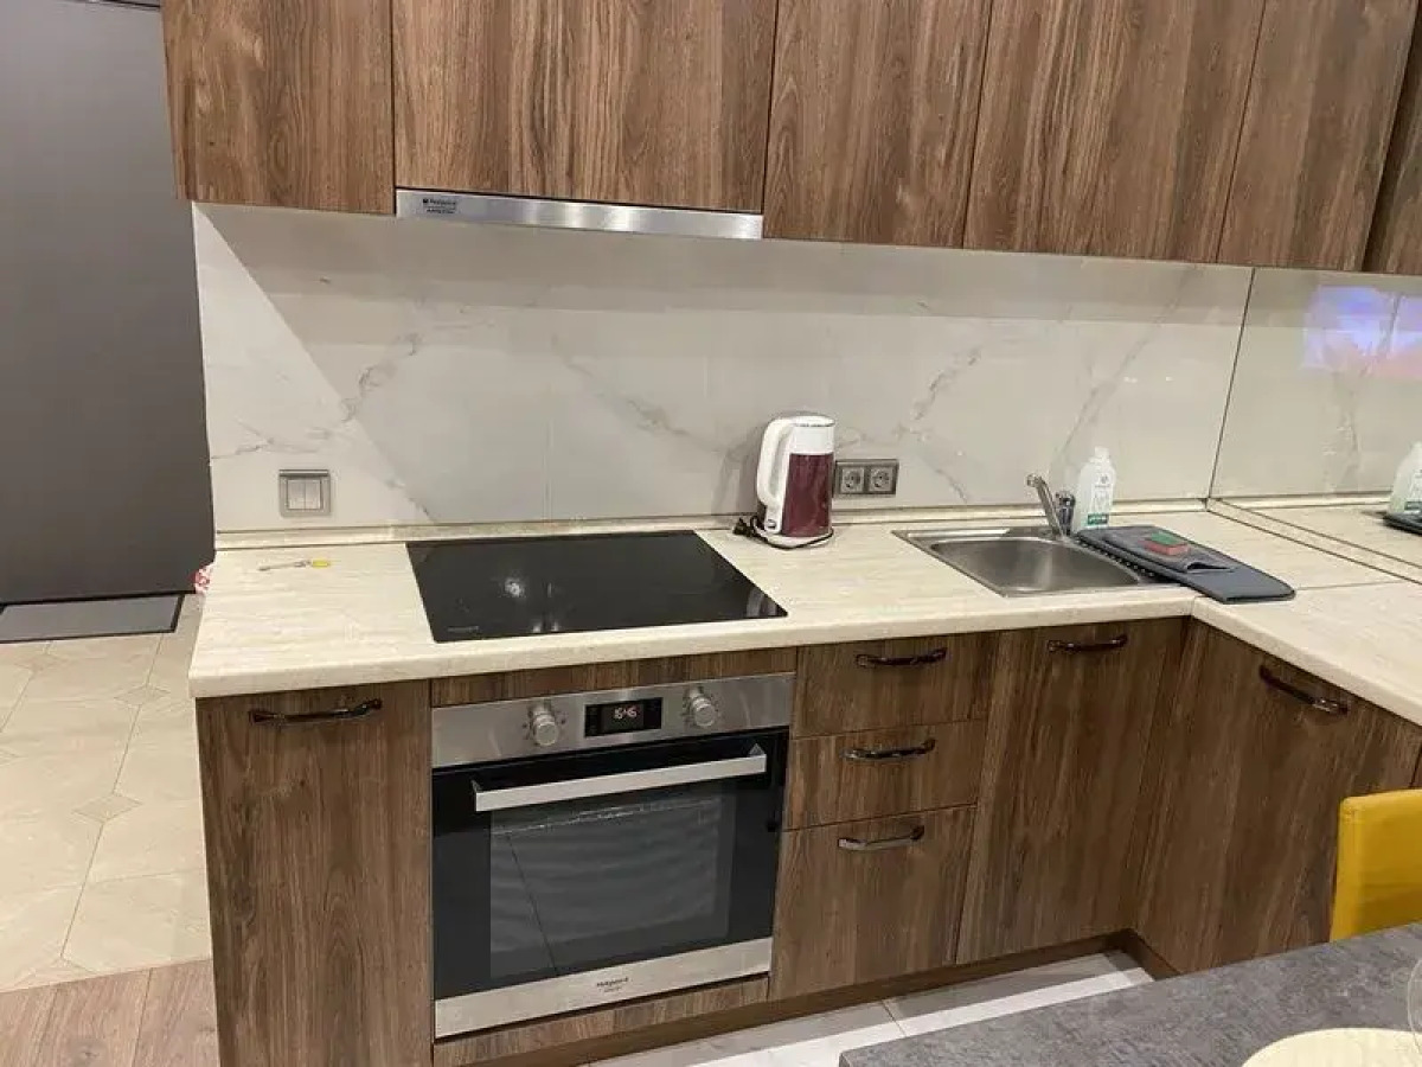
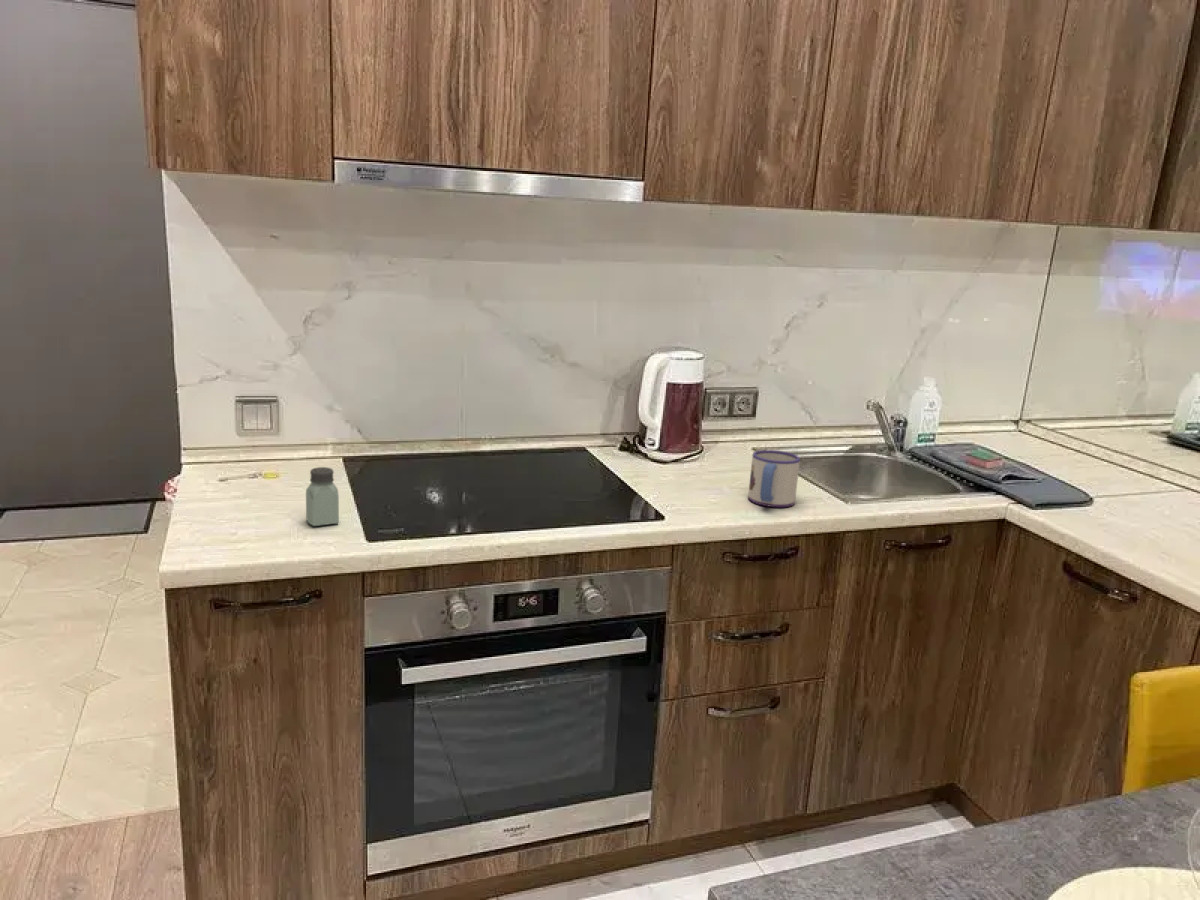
+ saltshaker [305,466,340,527]
+ mug [747,449,801,508]
